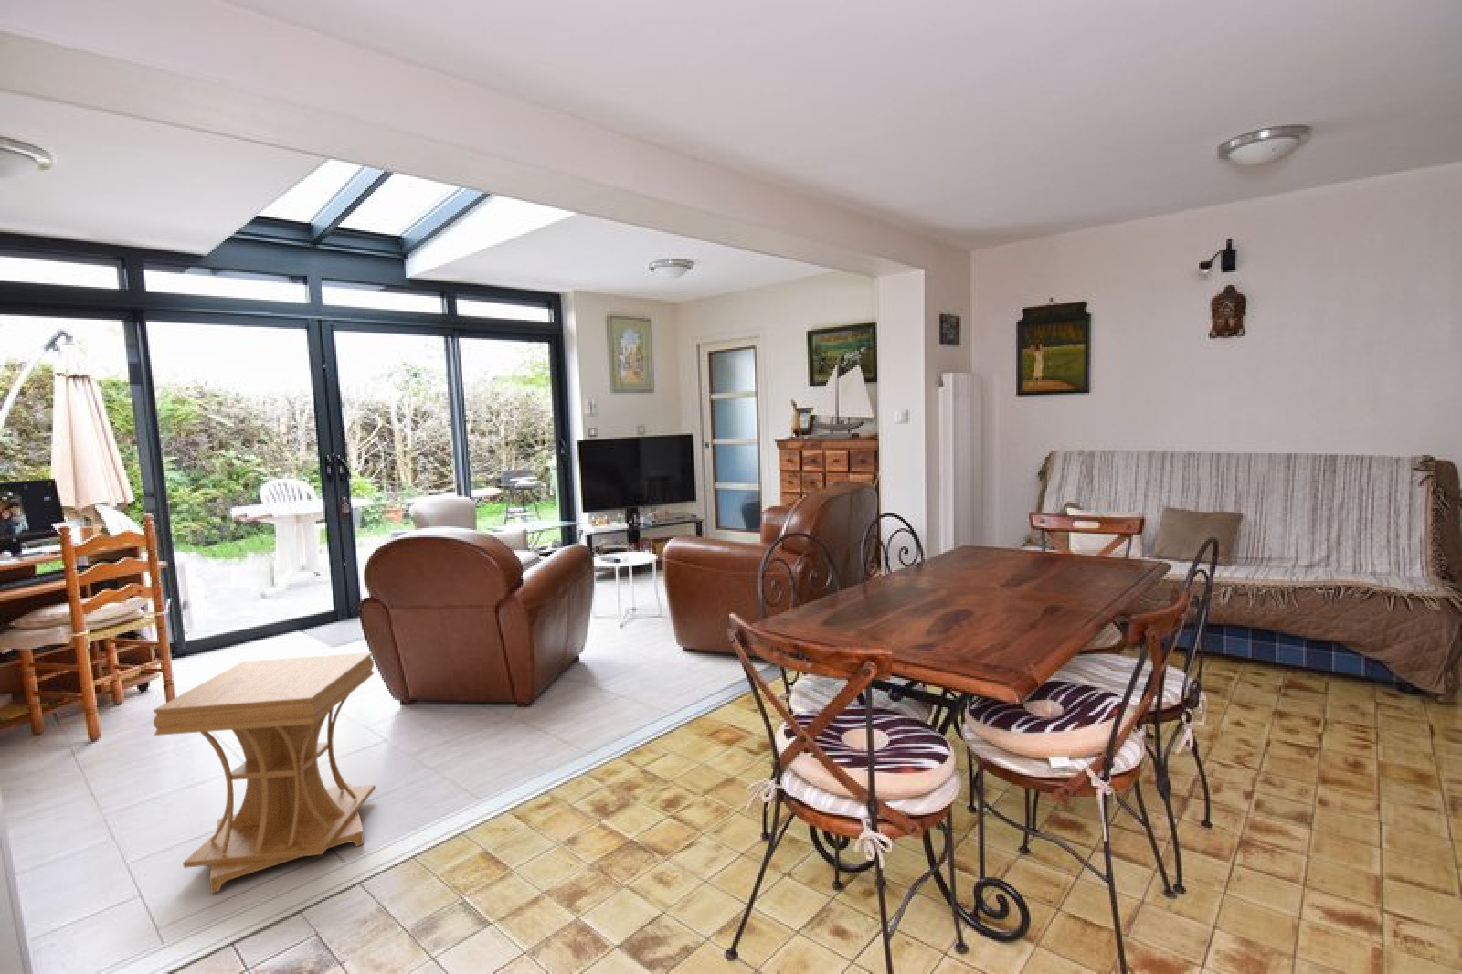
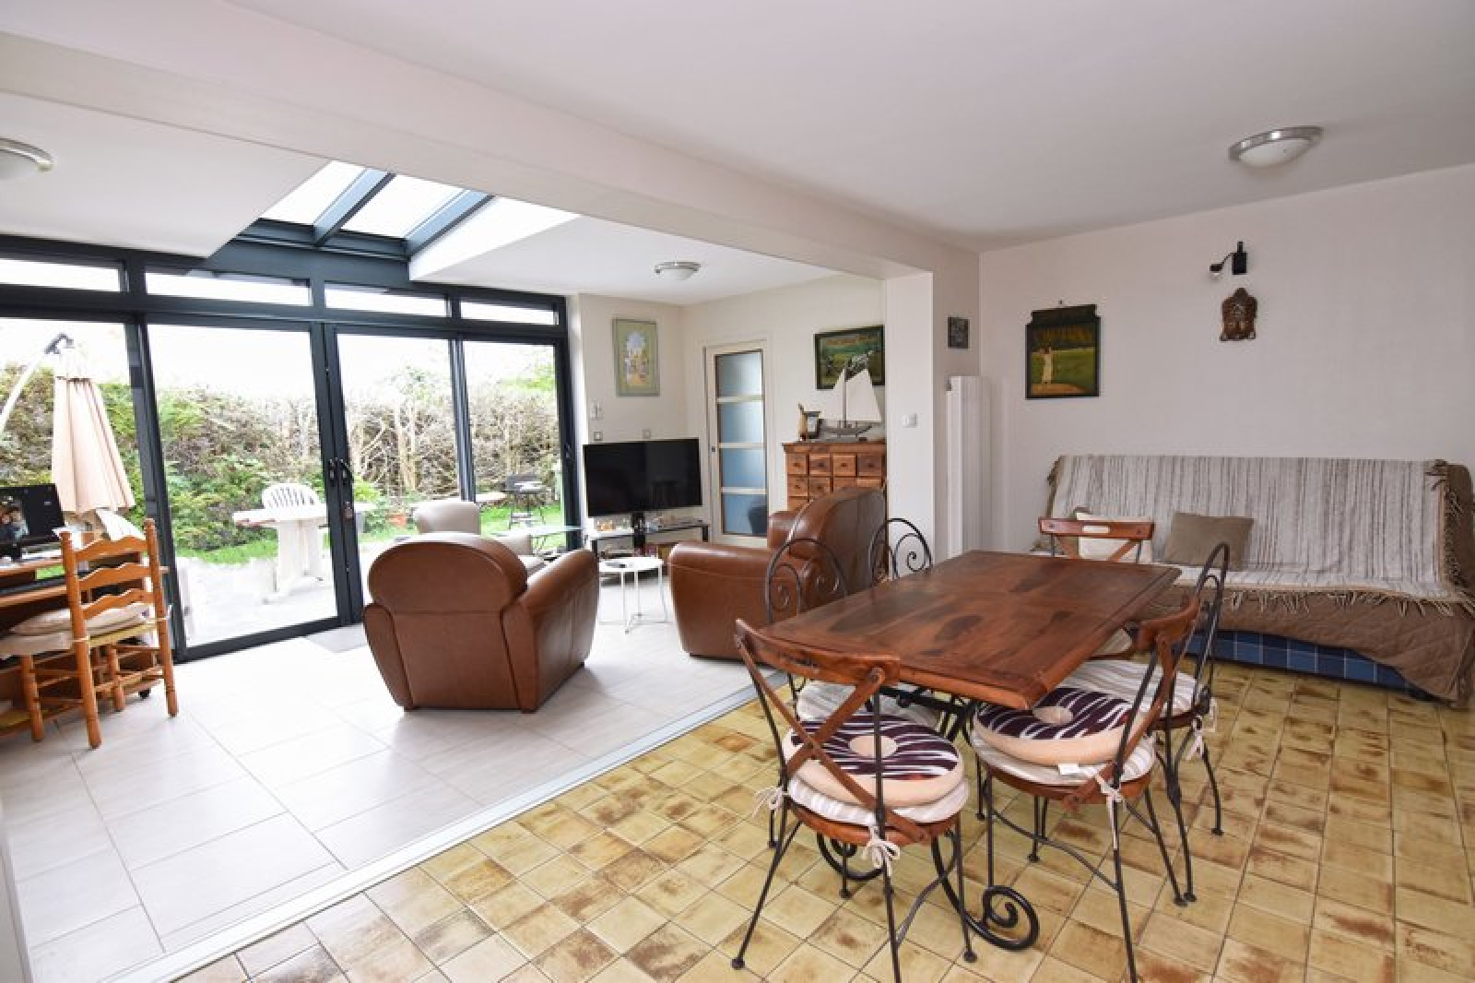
- side table [152,651,376,895]
